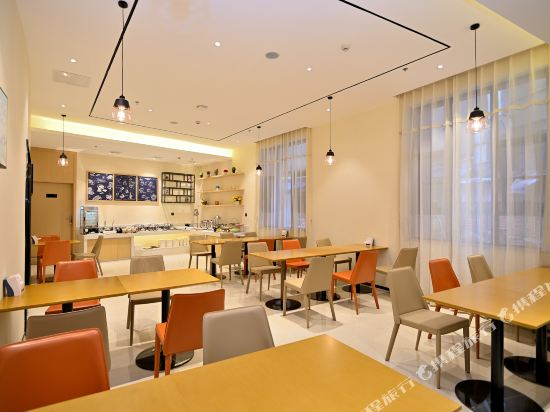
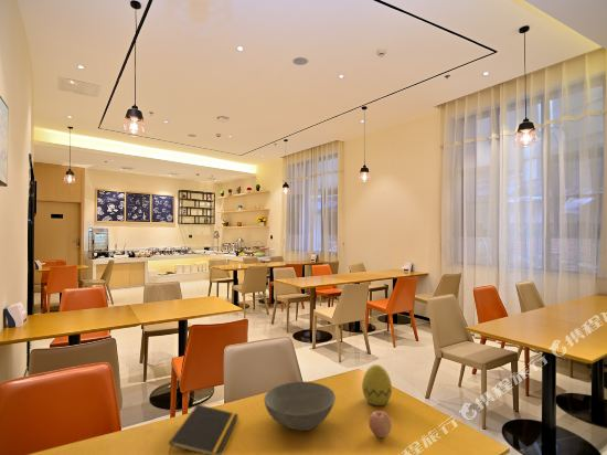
+ fruit [368,410,393,438]
+ notepad [168,403,239,455]
+ bowl [263,380,337,432]
+ decorative egg [361,363,393,406]
